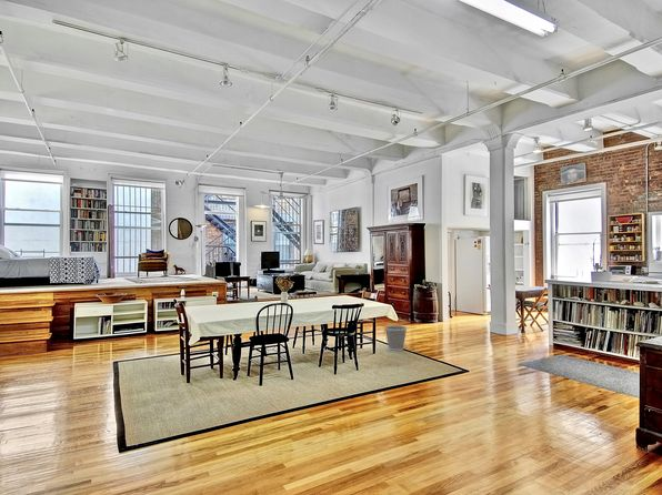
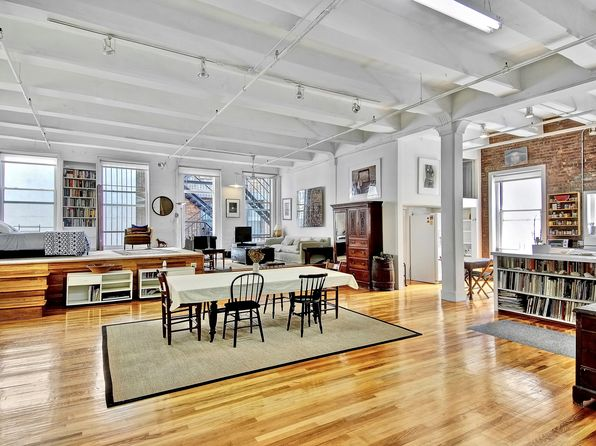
- wastebasket [384,324,408,352]
